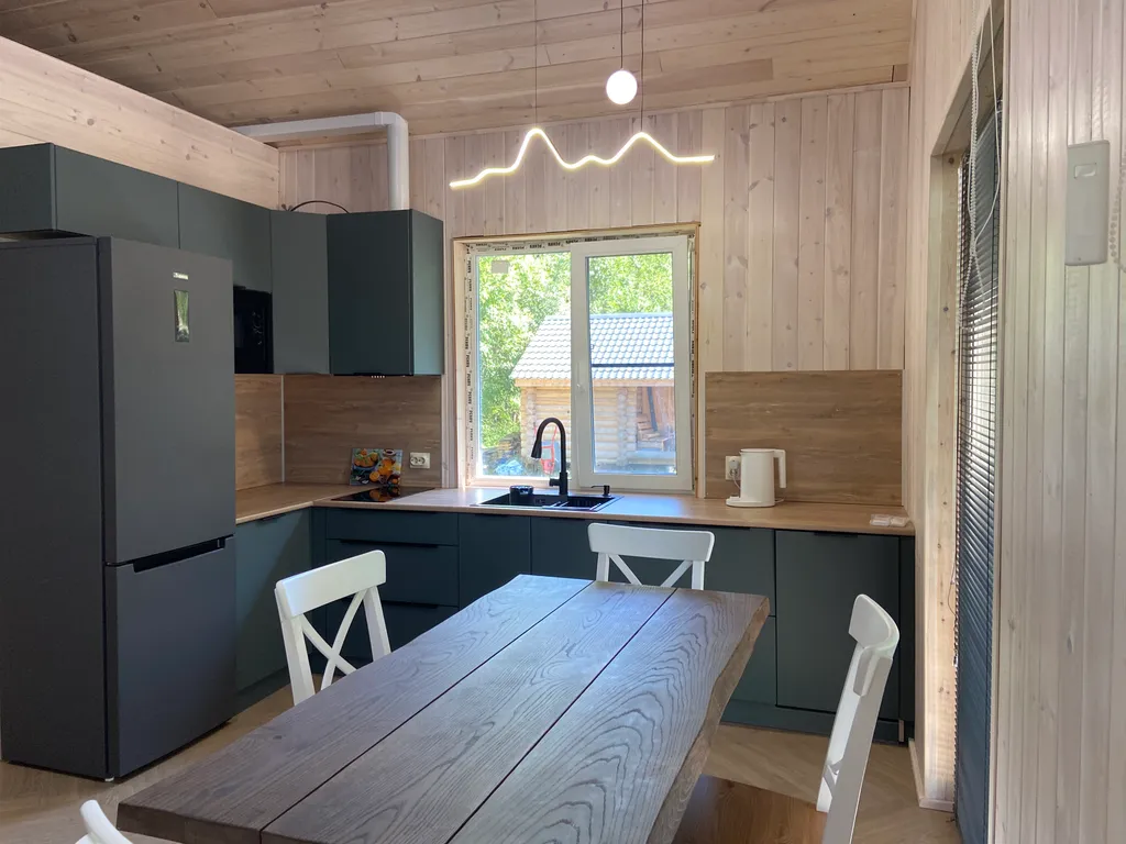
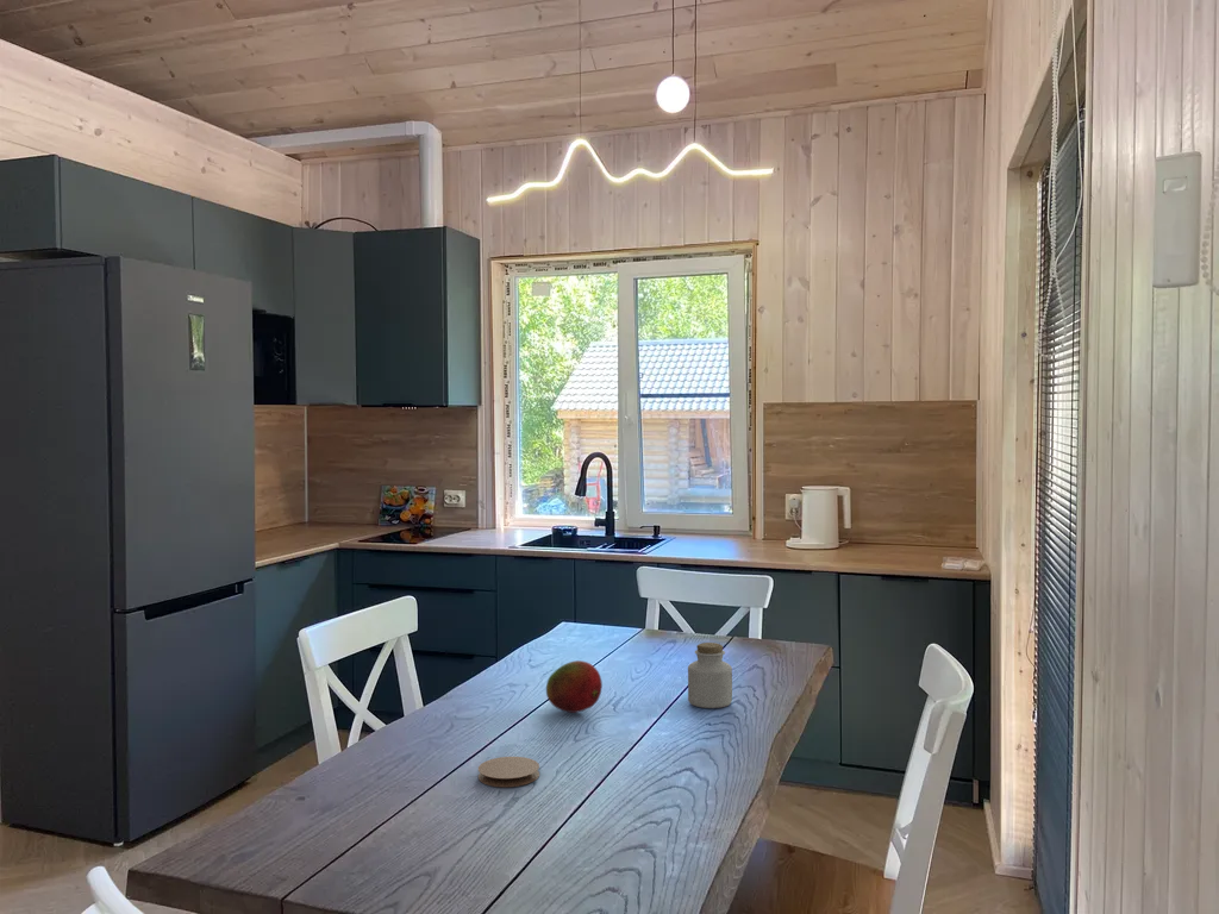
+ fruit [545,659,604,714]
+ jar [687,641,733,709]
+ coaster [477,756,540,788]
